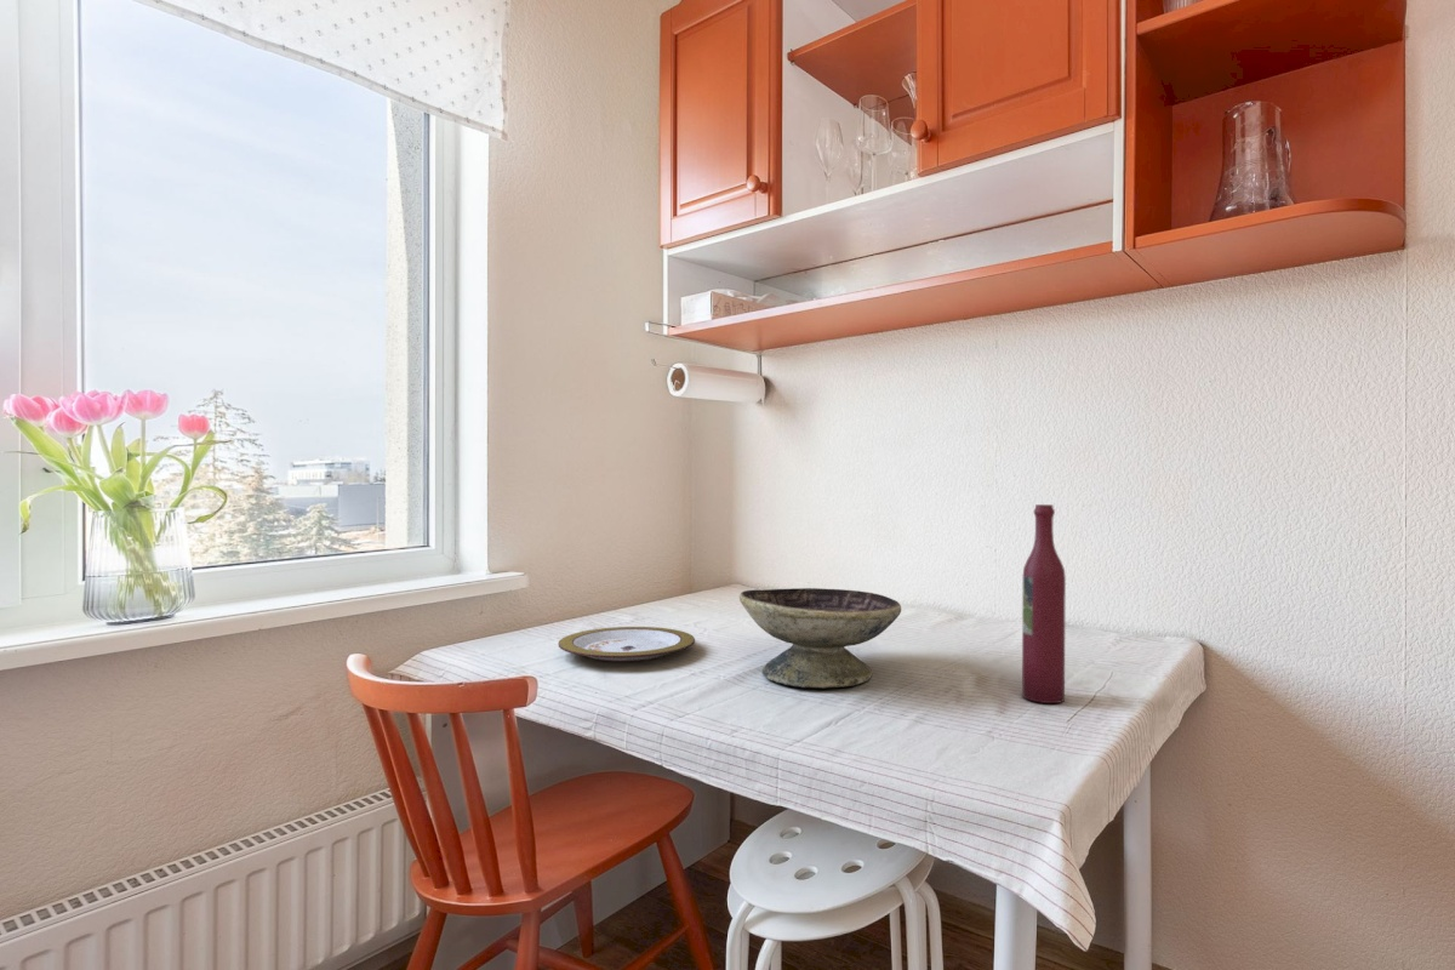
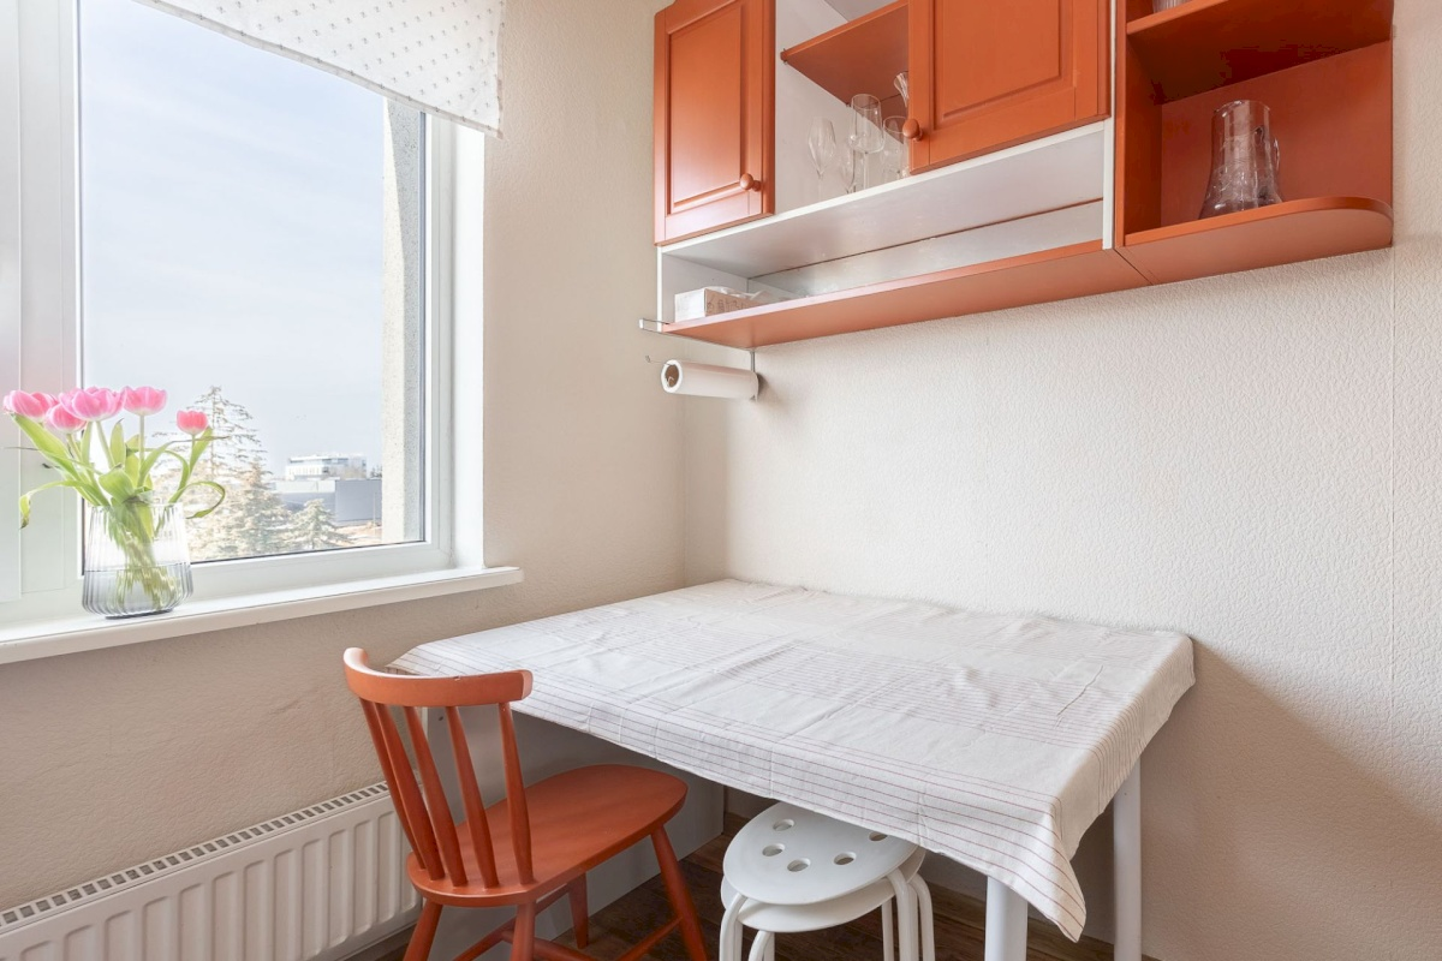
- plate [558,626,696,663]
- decorative bowl [738,587,902,689]
- wine bottle [1021,503,1067,704]
